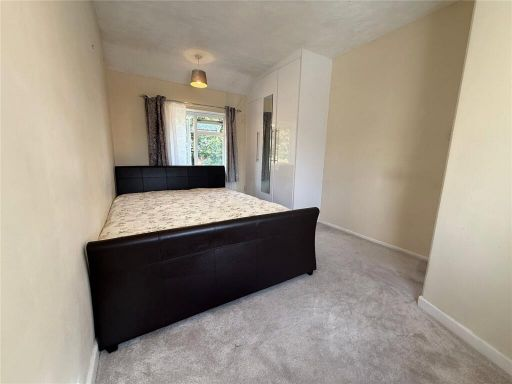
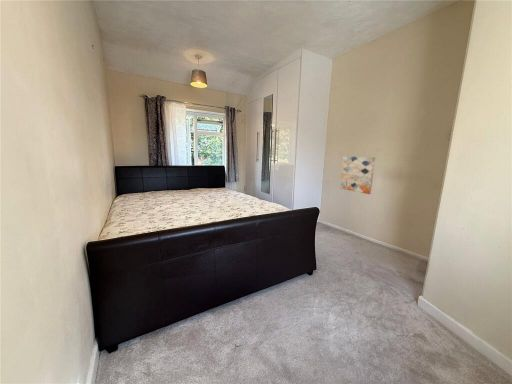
+ wall art [339,155,376,195]
